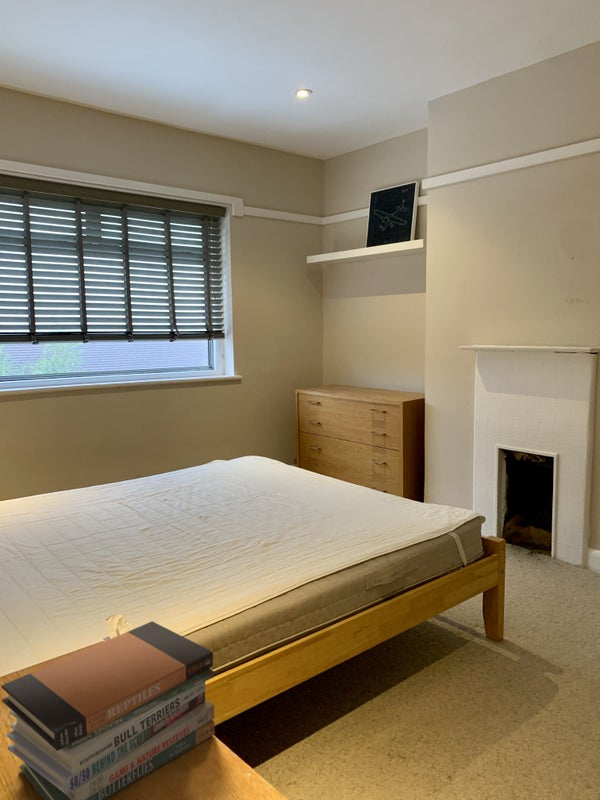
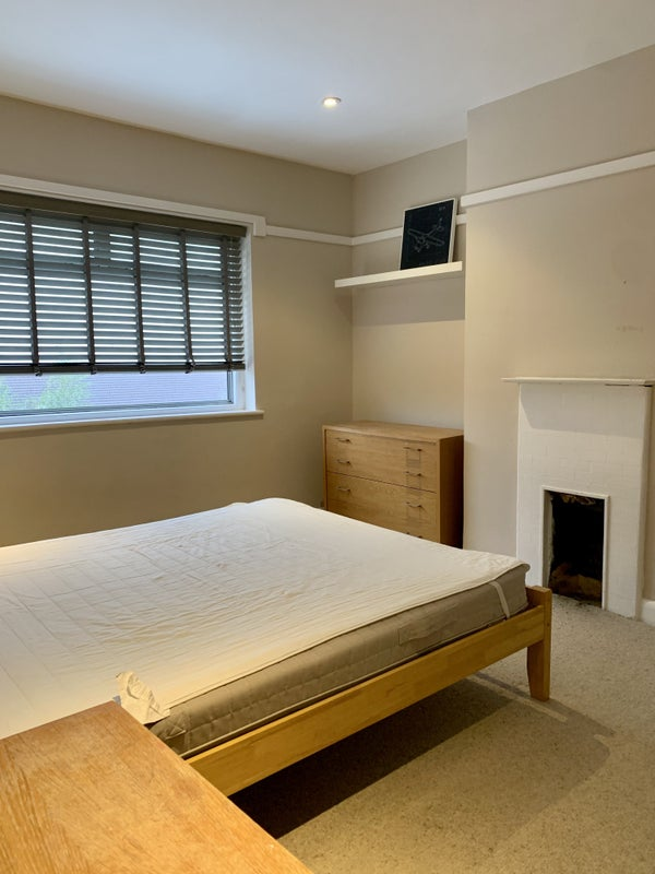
- book stack [0,620,216,800]
